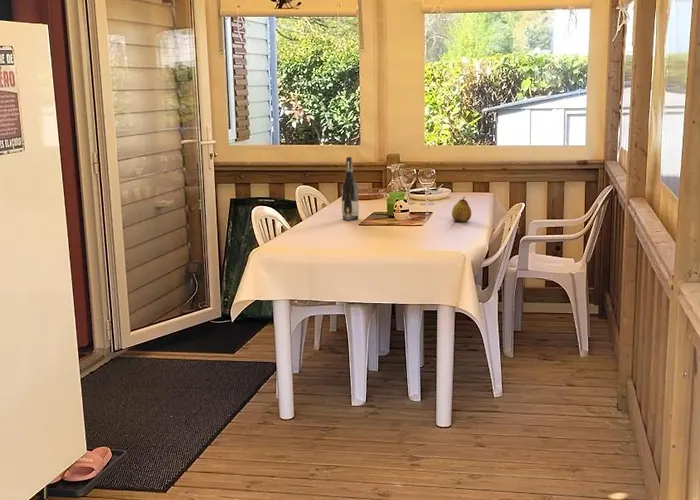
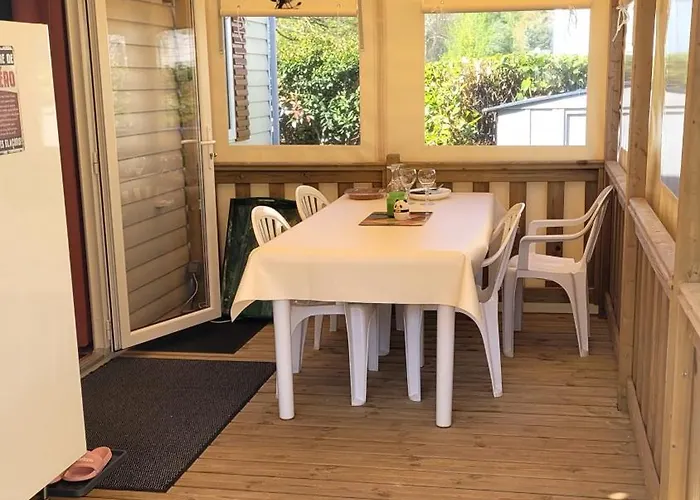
- fruit [451,196,472,223]
- wine bottle [341,156,360,221]
